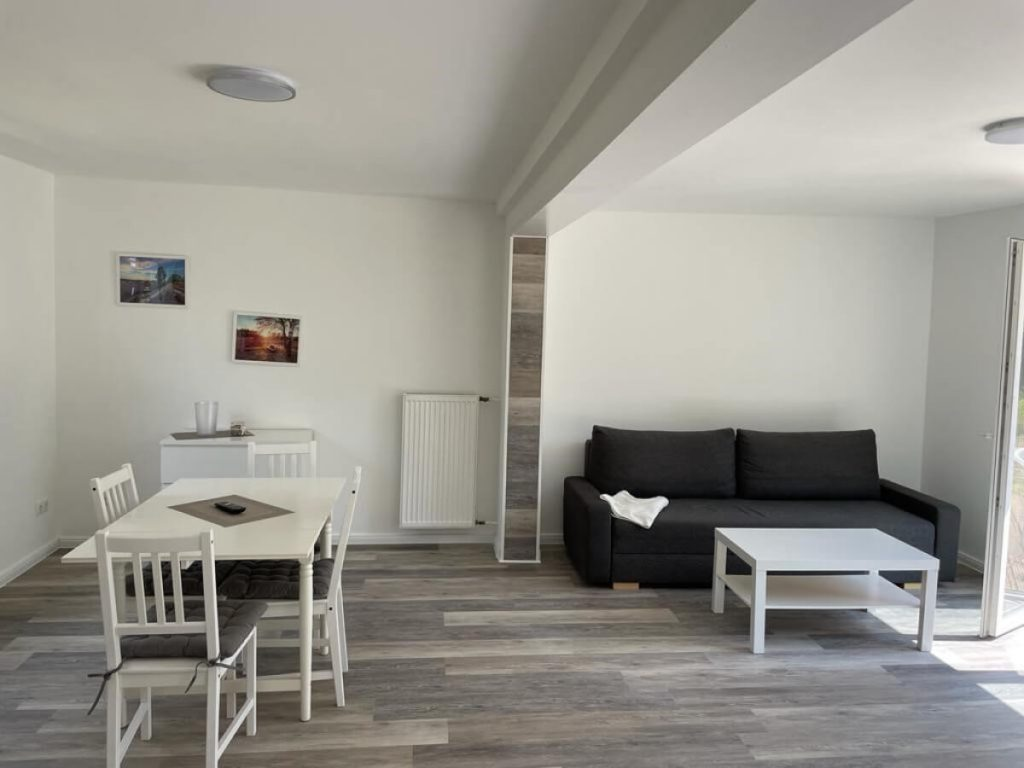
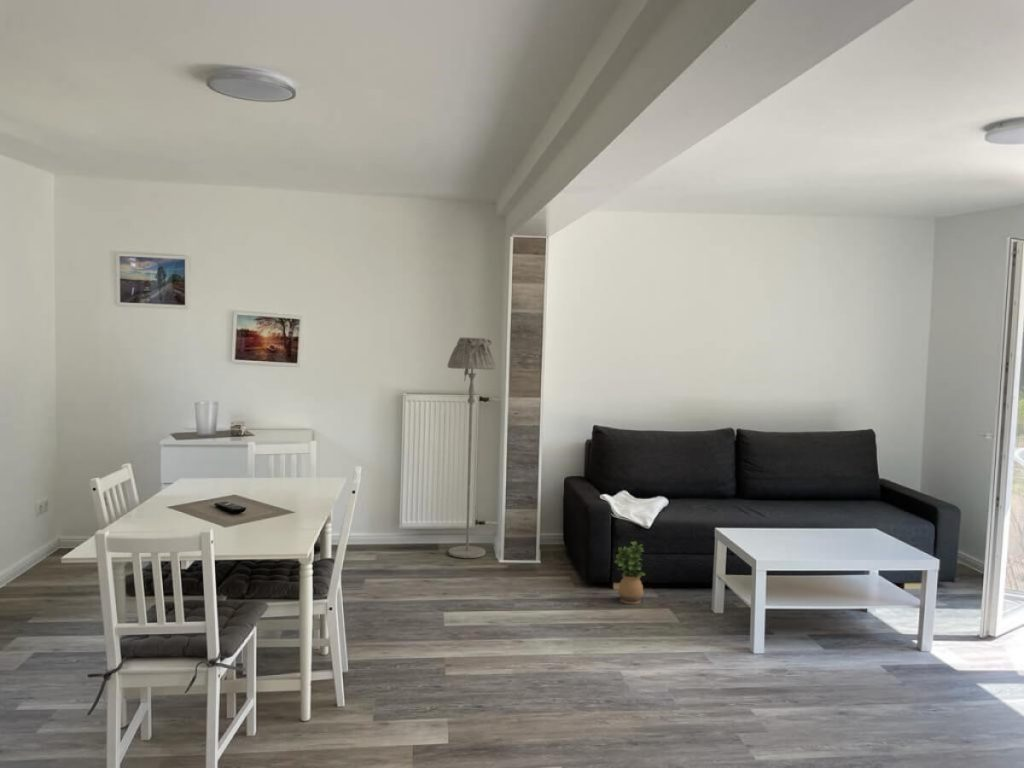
+ potted plant [614,540,646,605]
+ floor lamp [446,336,497,559]
